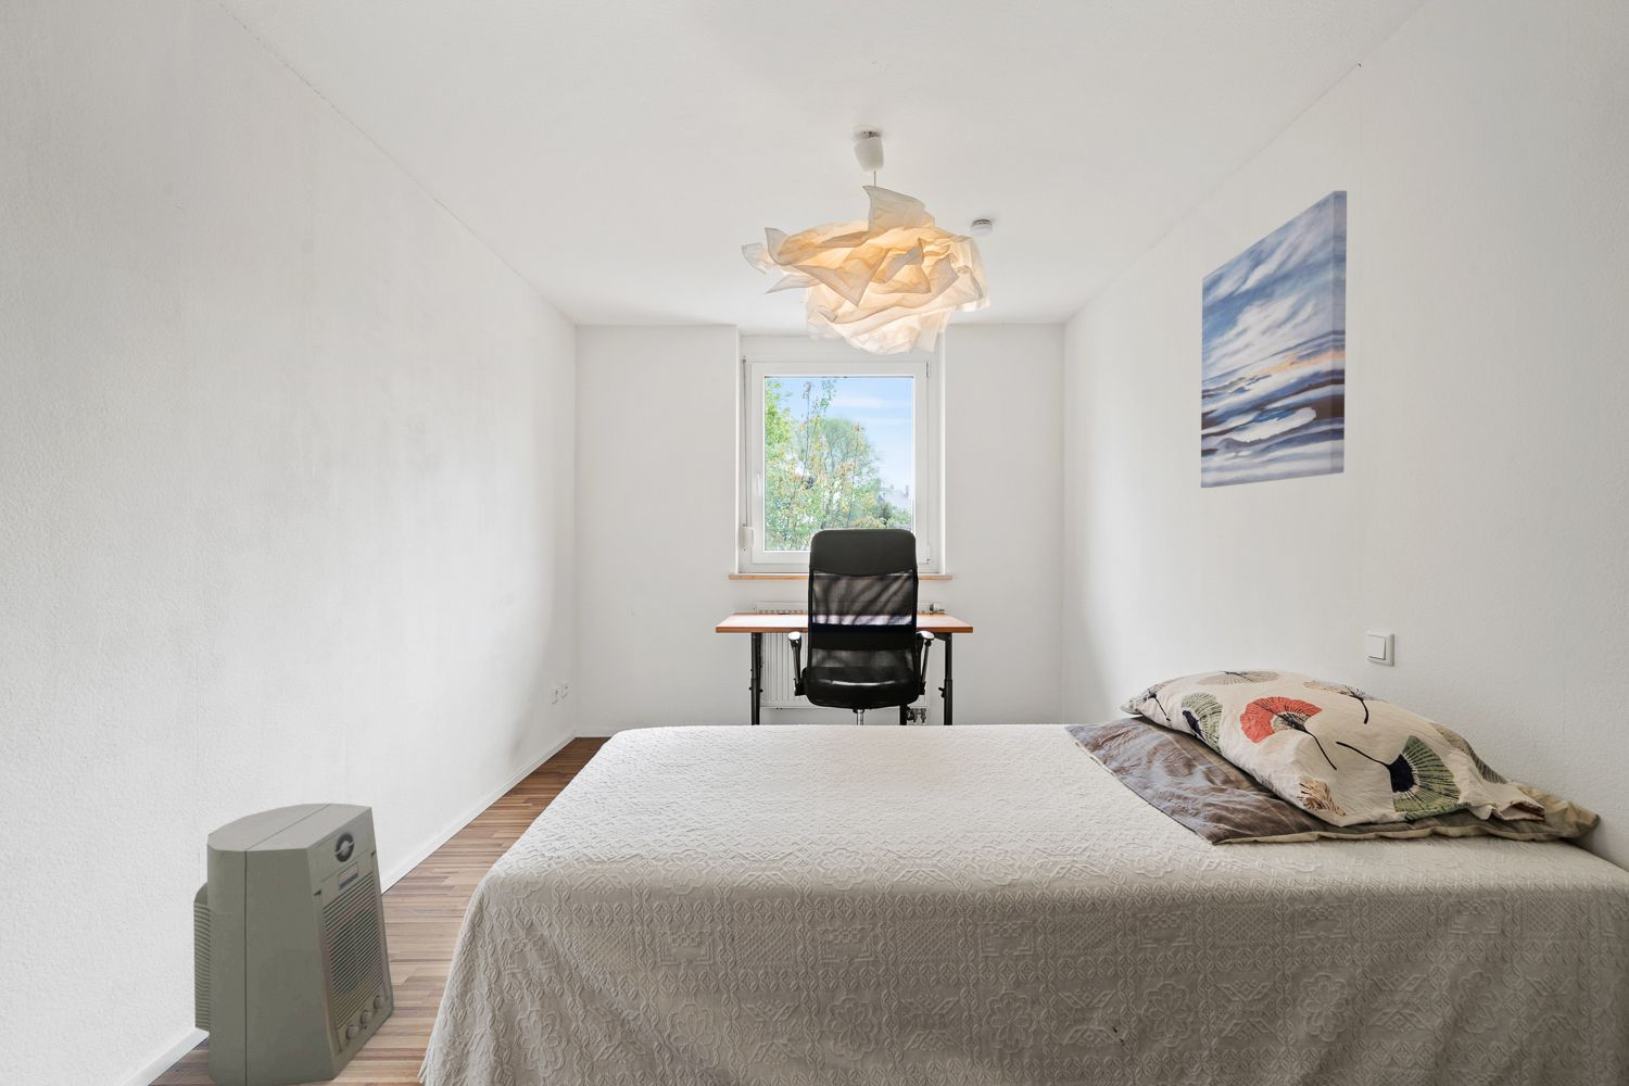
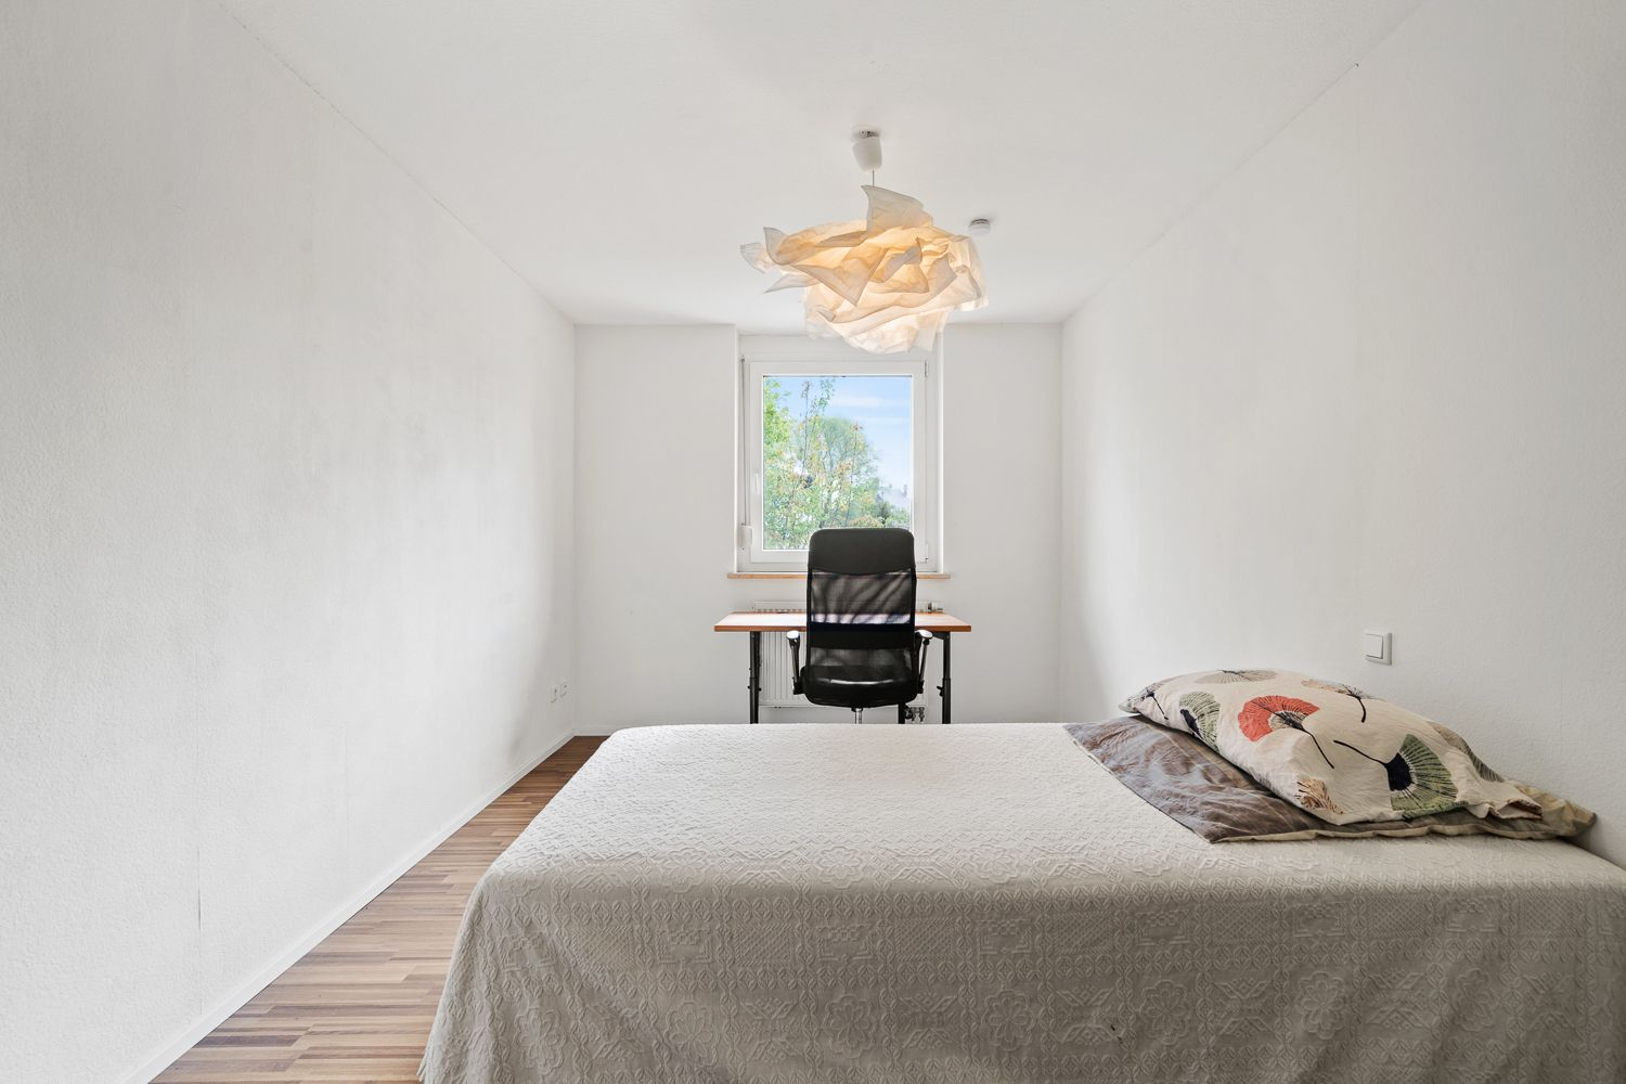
- fan [193,802,395,1086]
- wall art [1200,190,1348,488]
